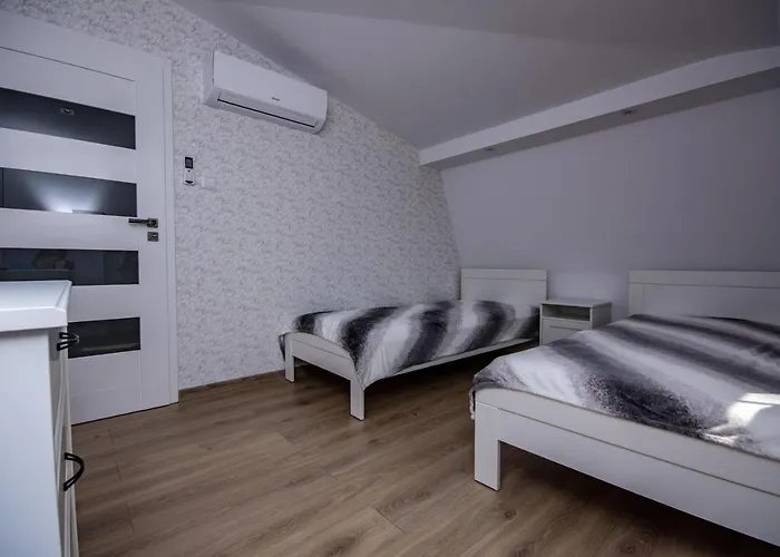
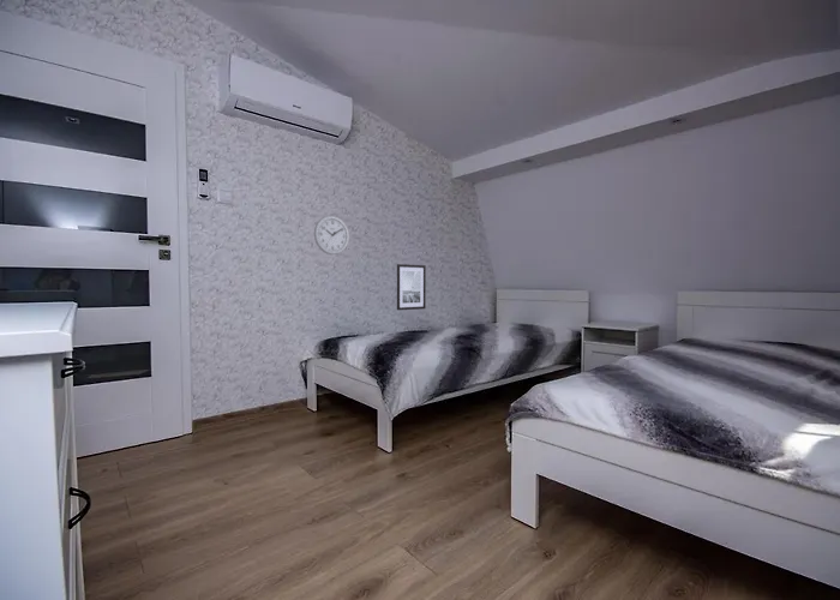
+ wall art [396,263,427,311]
+ wall clock [313,215,350,256]
